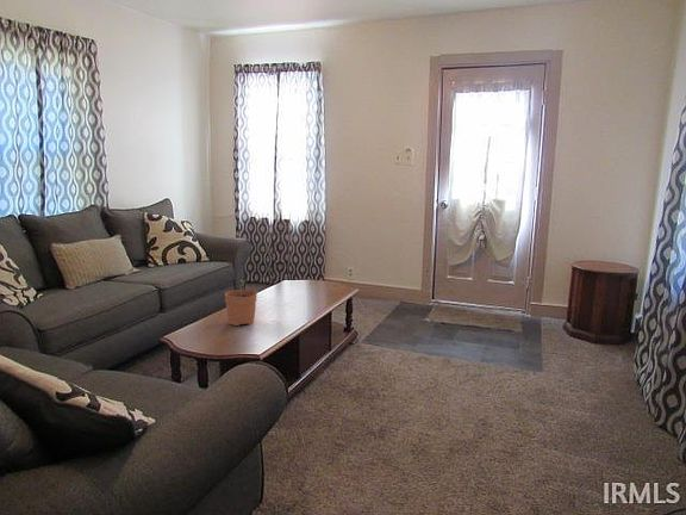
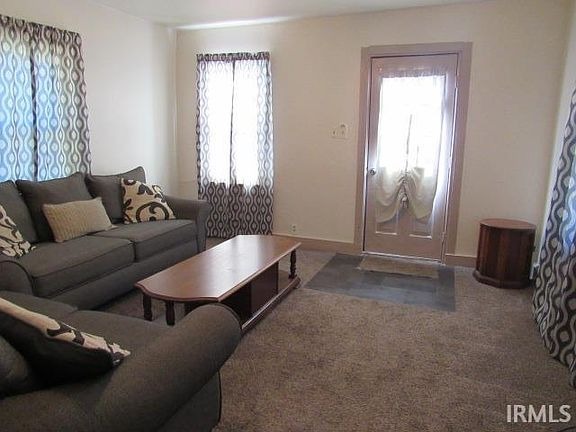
- plant pot [224,279,258,327]
